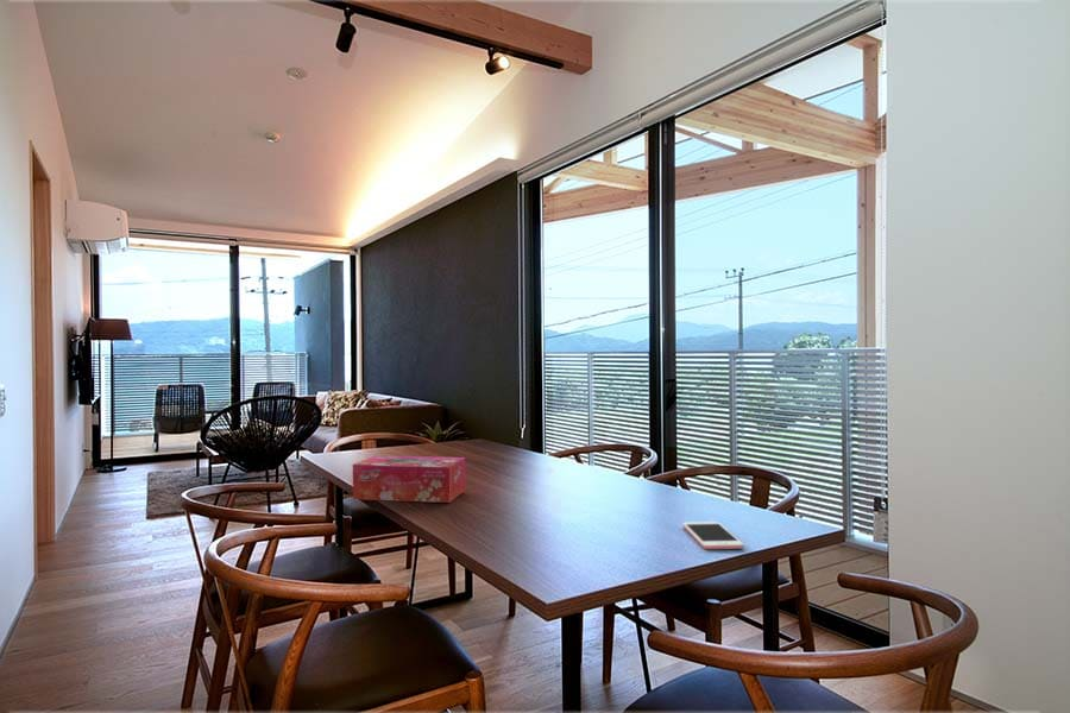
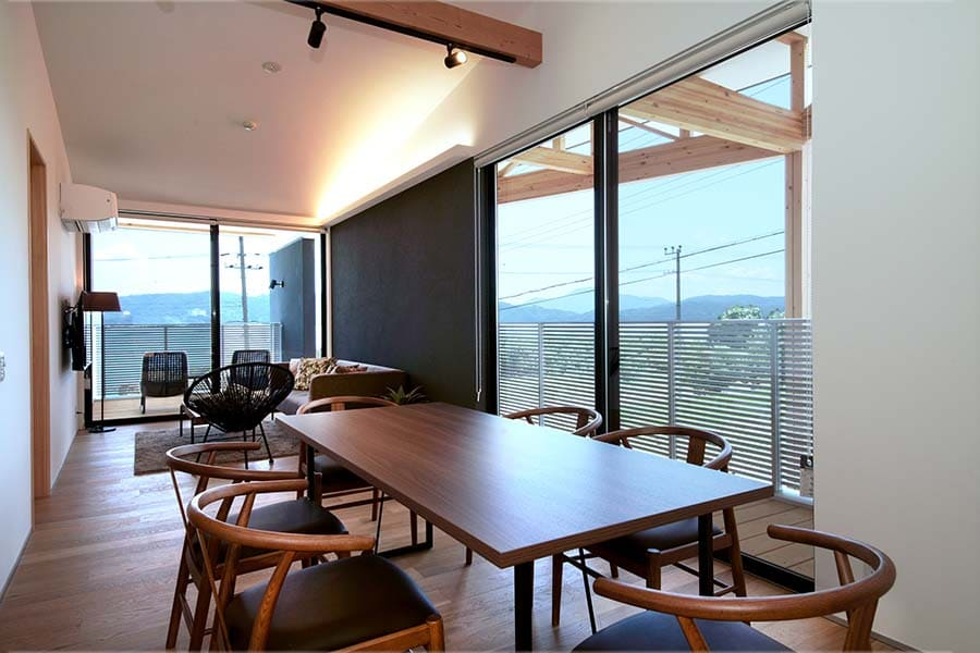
- cell phone [681,520,745,550]
- tissue box [352,454,466,504]
